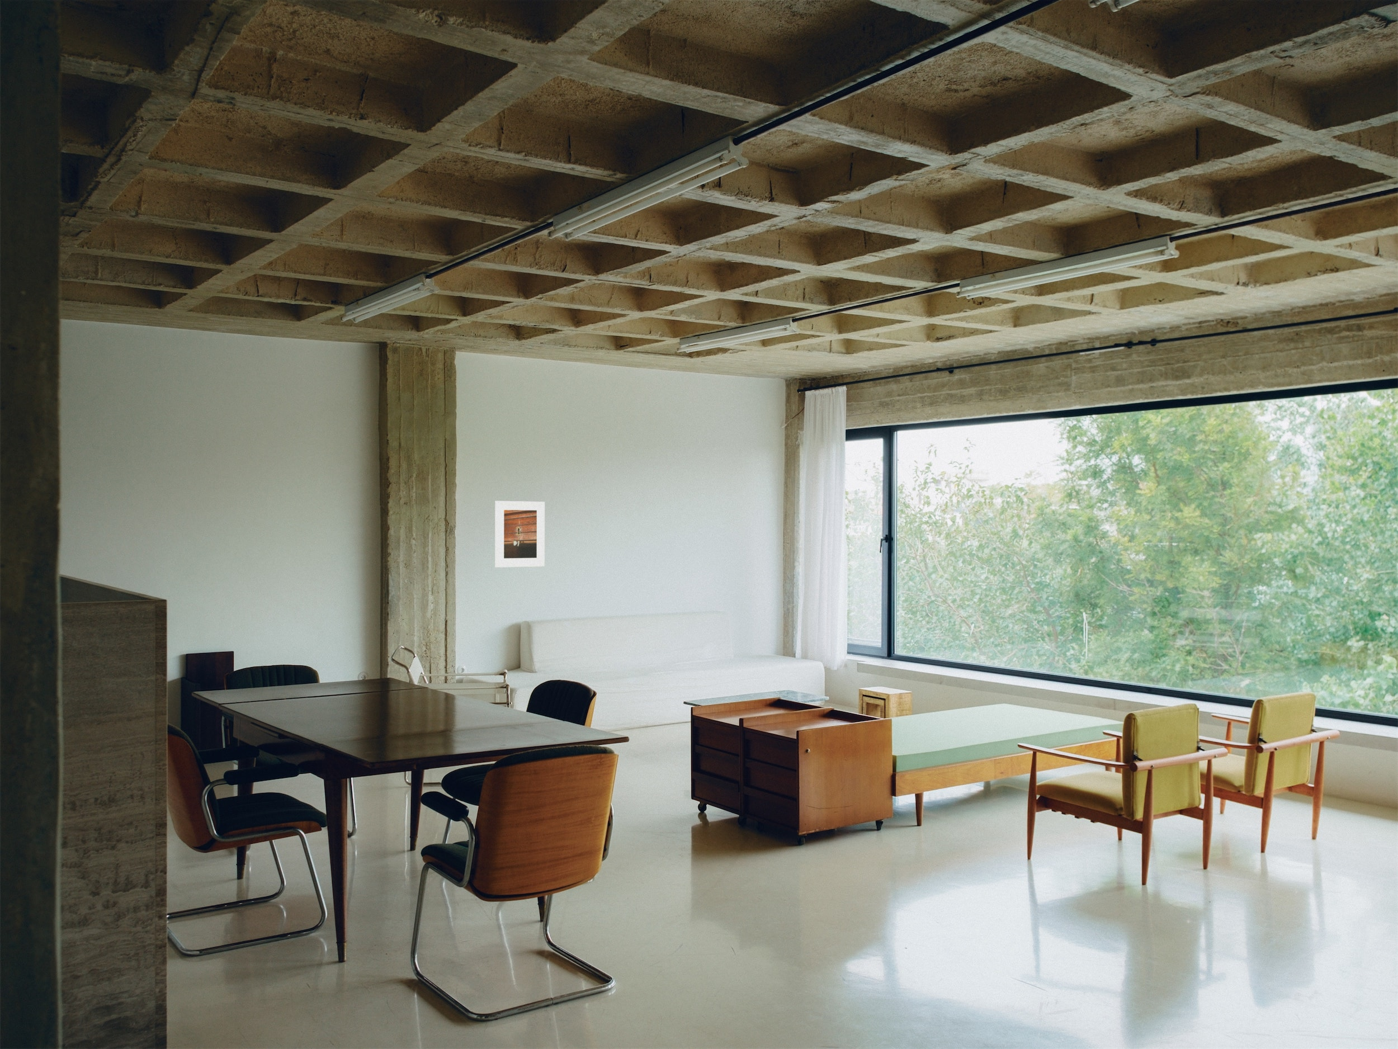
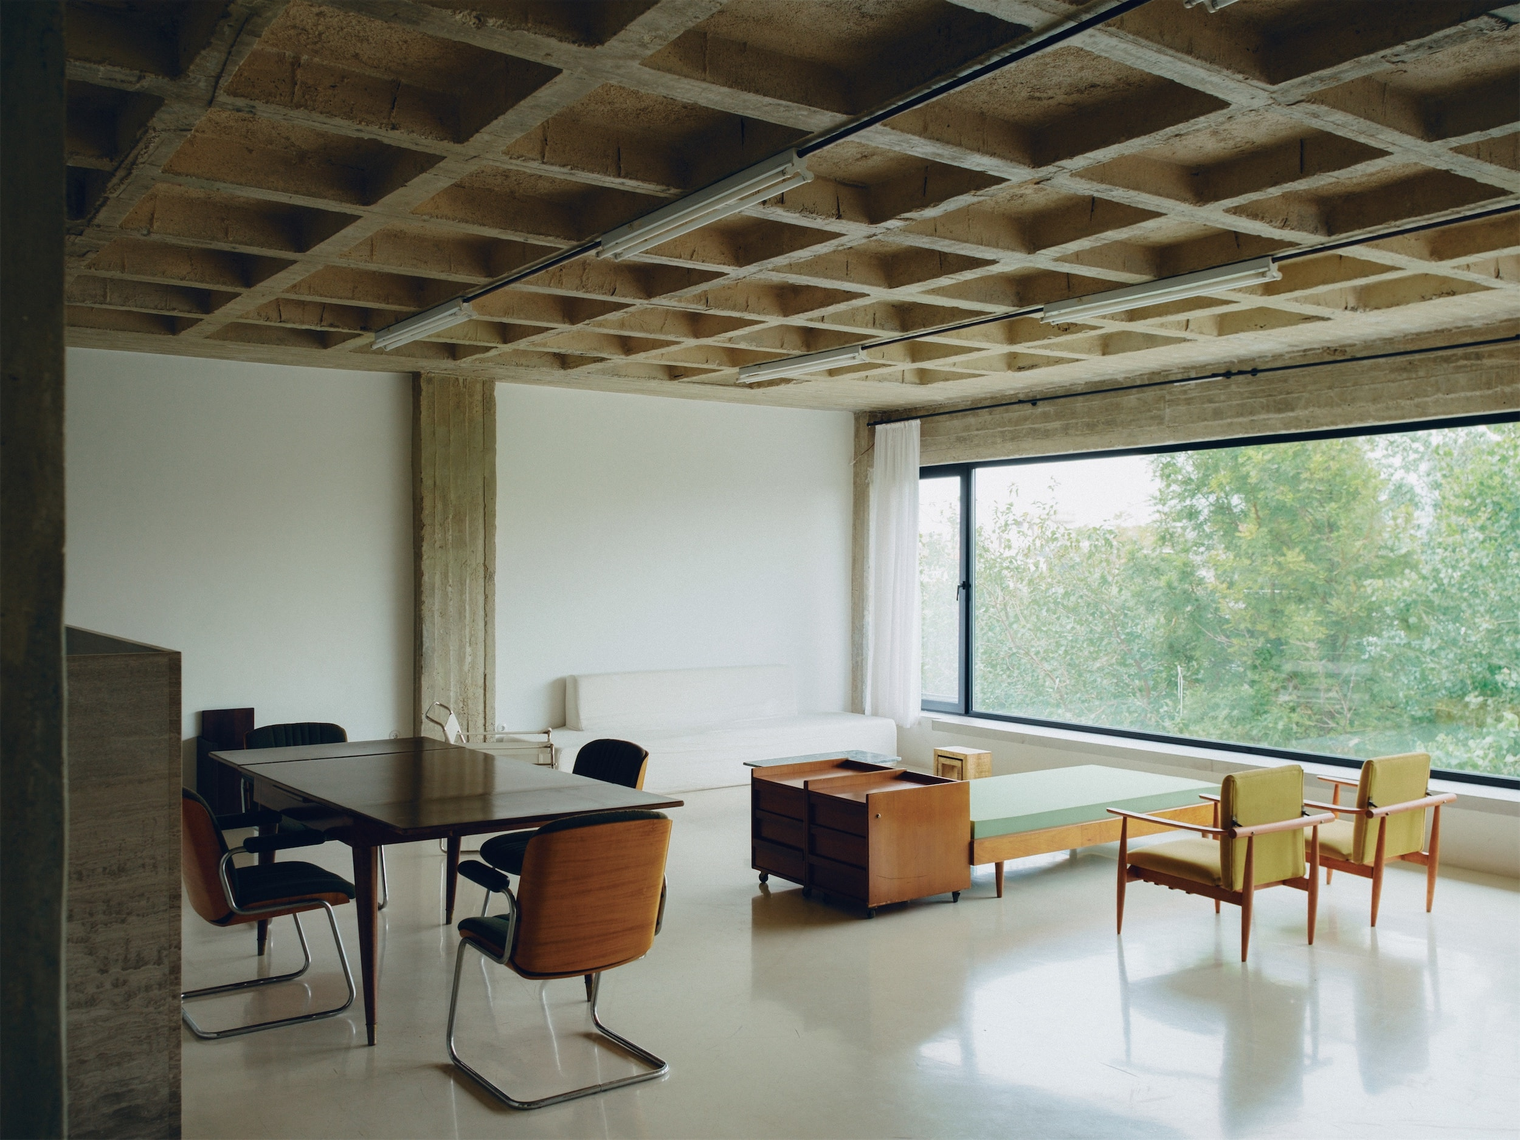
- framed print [495,500,545,569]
